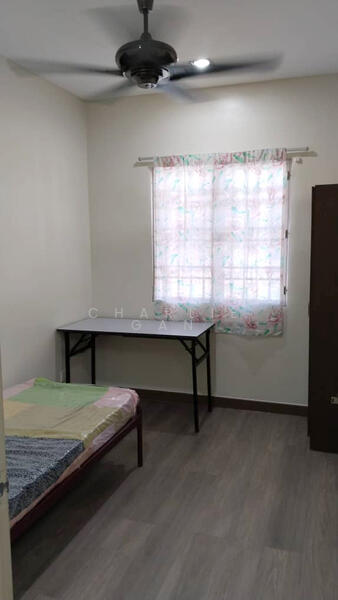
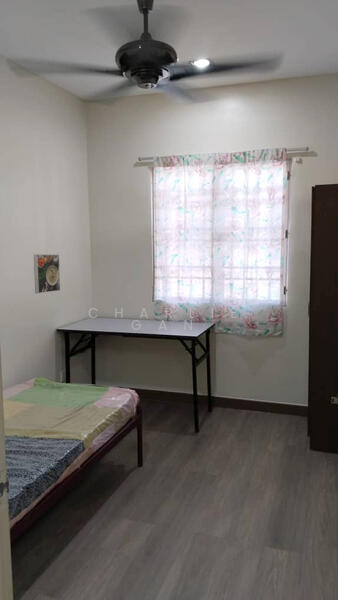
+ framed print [33,253,61,294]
